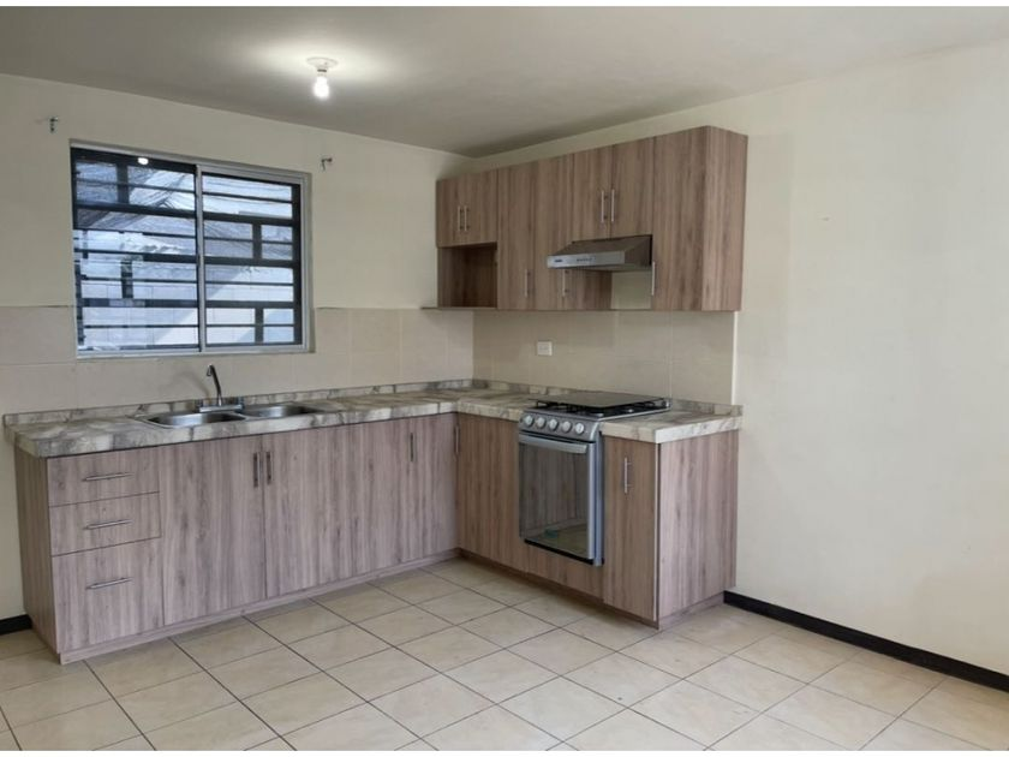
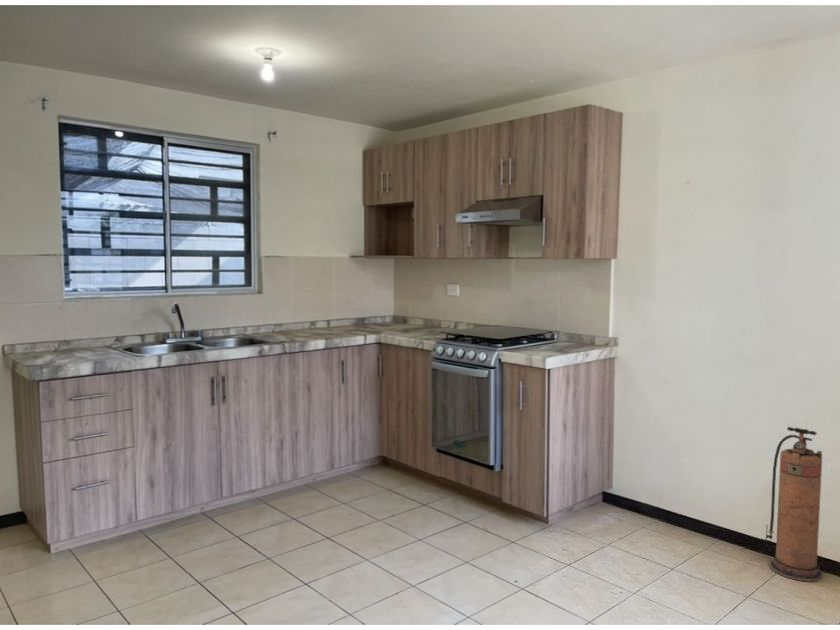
+ fire extinguisher [765,426,824,583]
